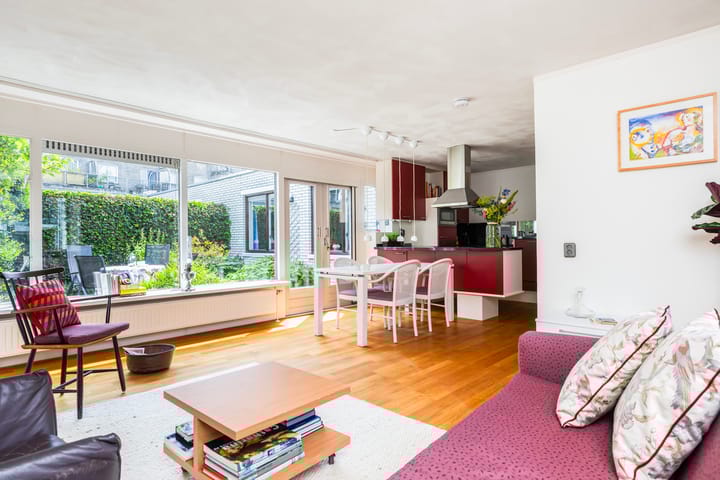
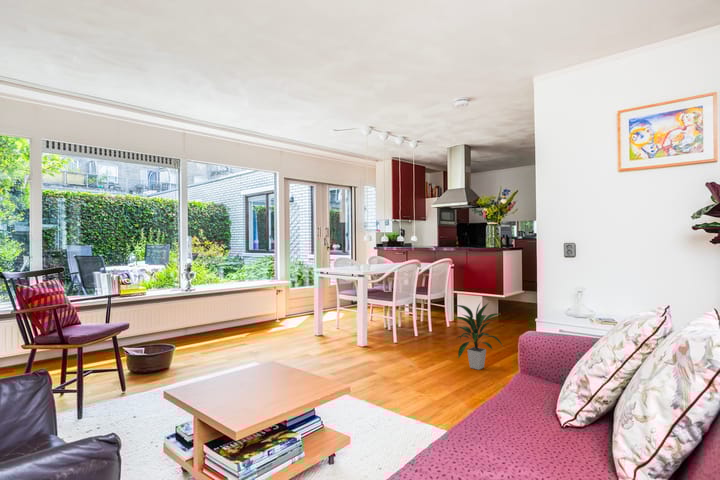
+ indoor plant [454,302,503,371]
